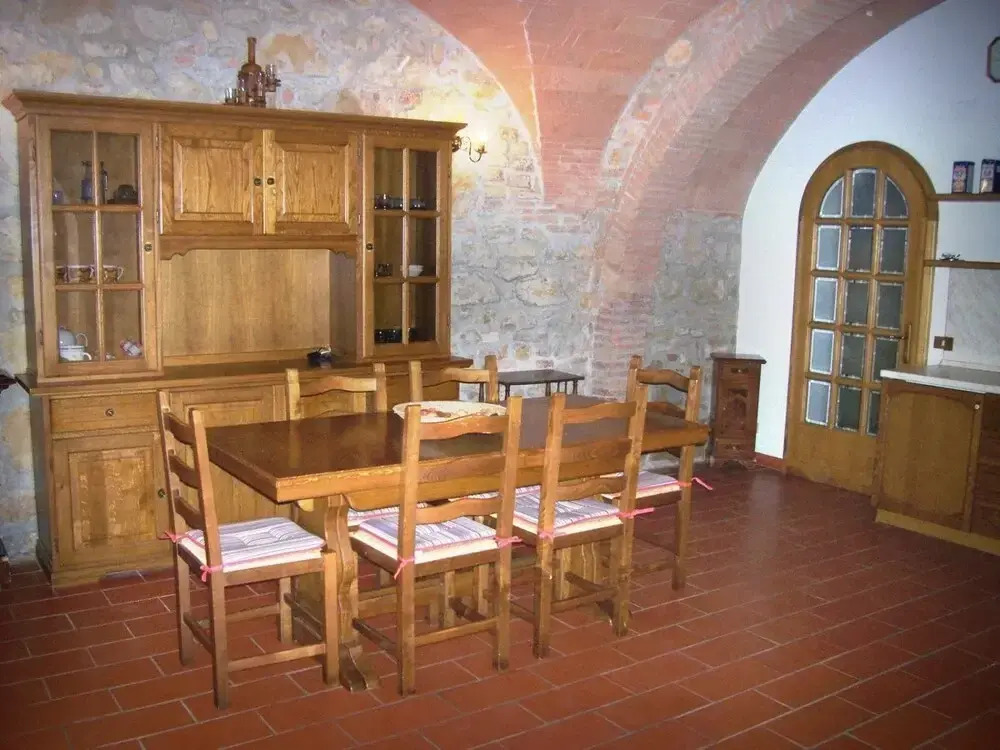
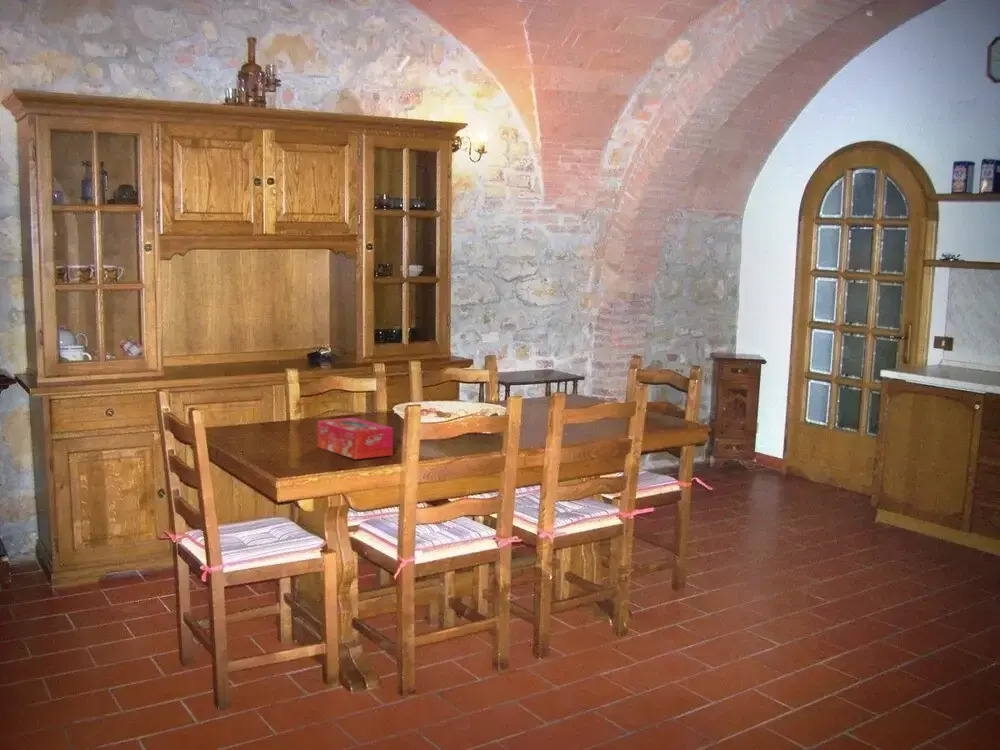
+ tissue box [317,417,394,460]
